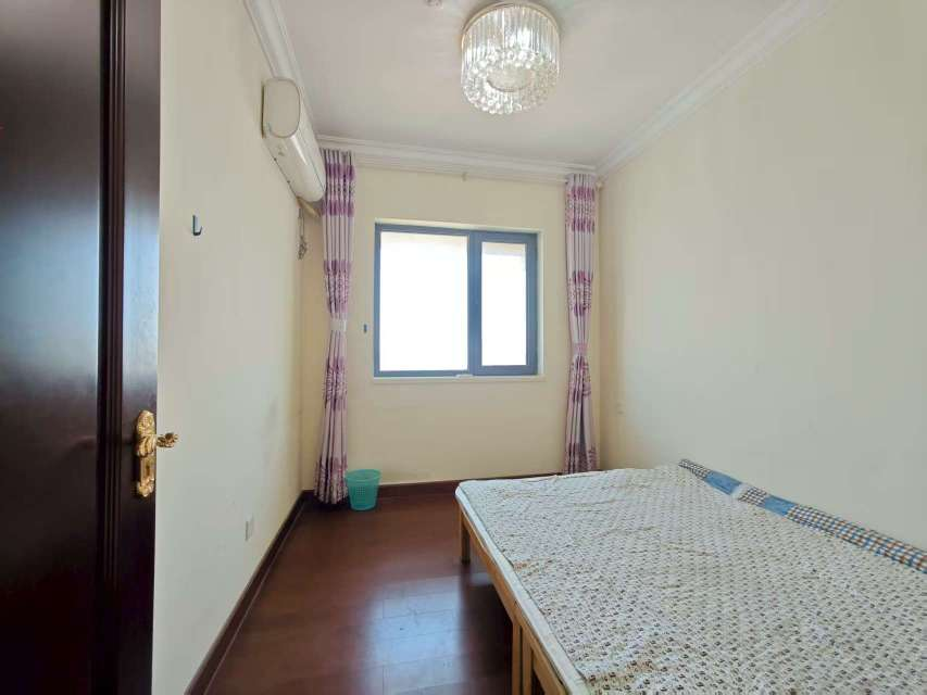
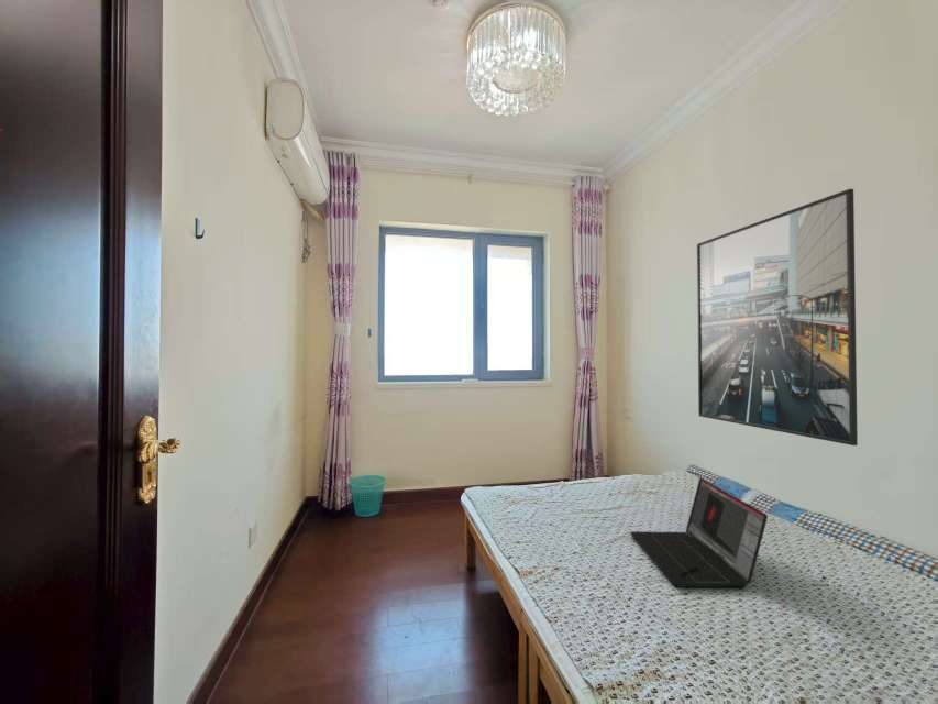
+ laptop [629,477,769,588]
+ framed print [696,188,859,447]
